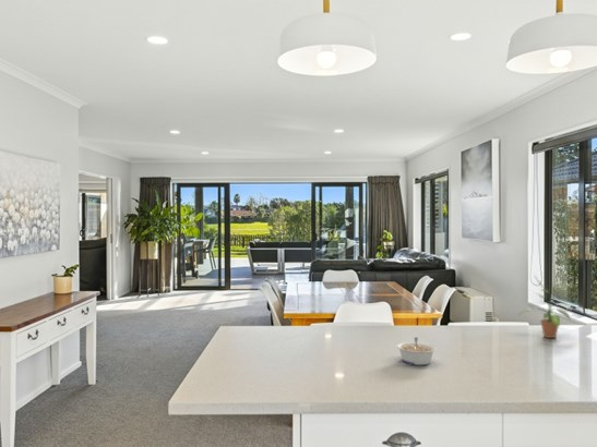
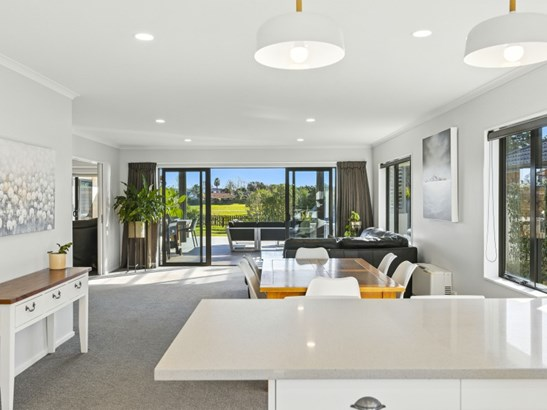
- potted plant [517,275,574,339]
- legume [395,336,438,366]
